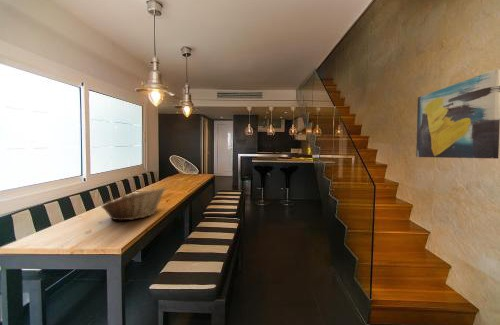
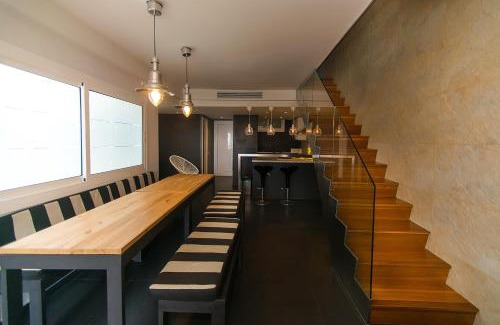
- wall art [415,68,500,160]
- fruit basket [100,186,167,222]
